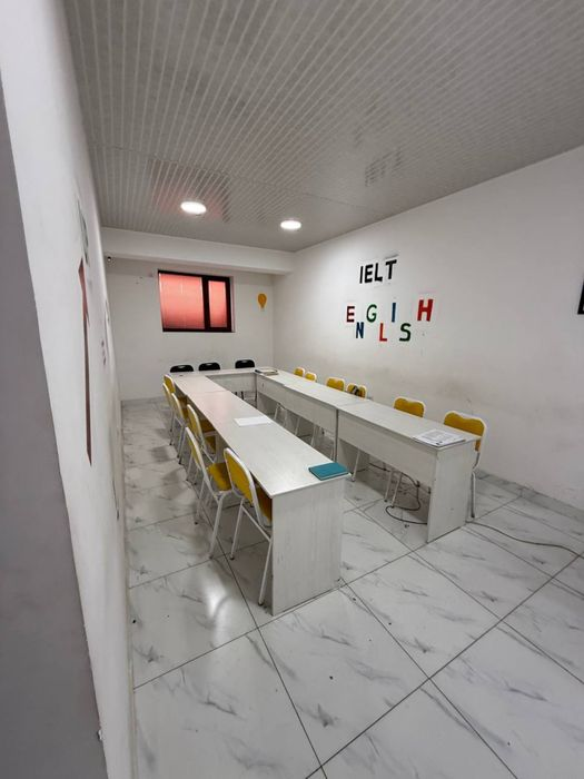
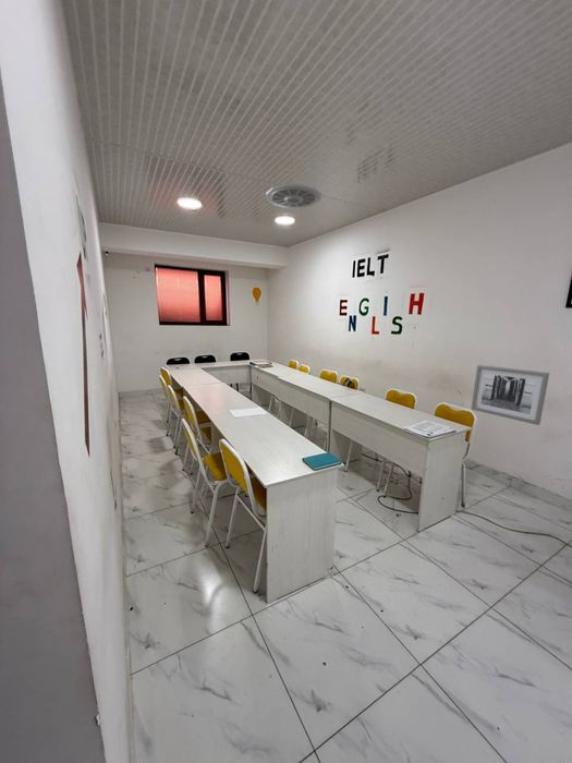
+ ceiling vent [265,183,322,209]
+ wall art [471,364,550,426]
